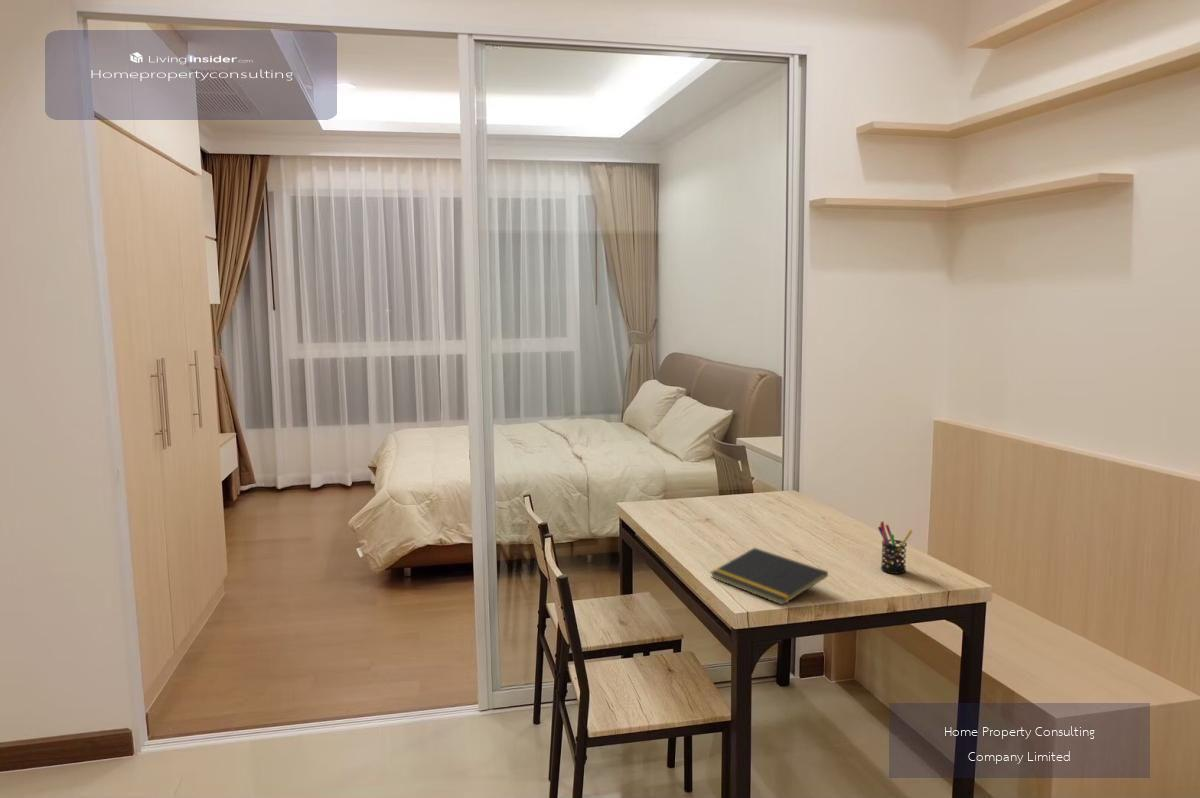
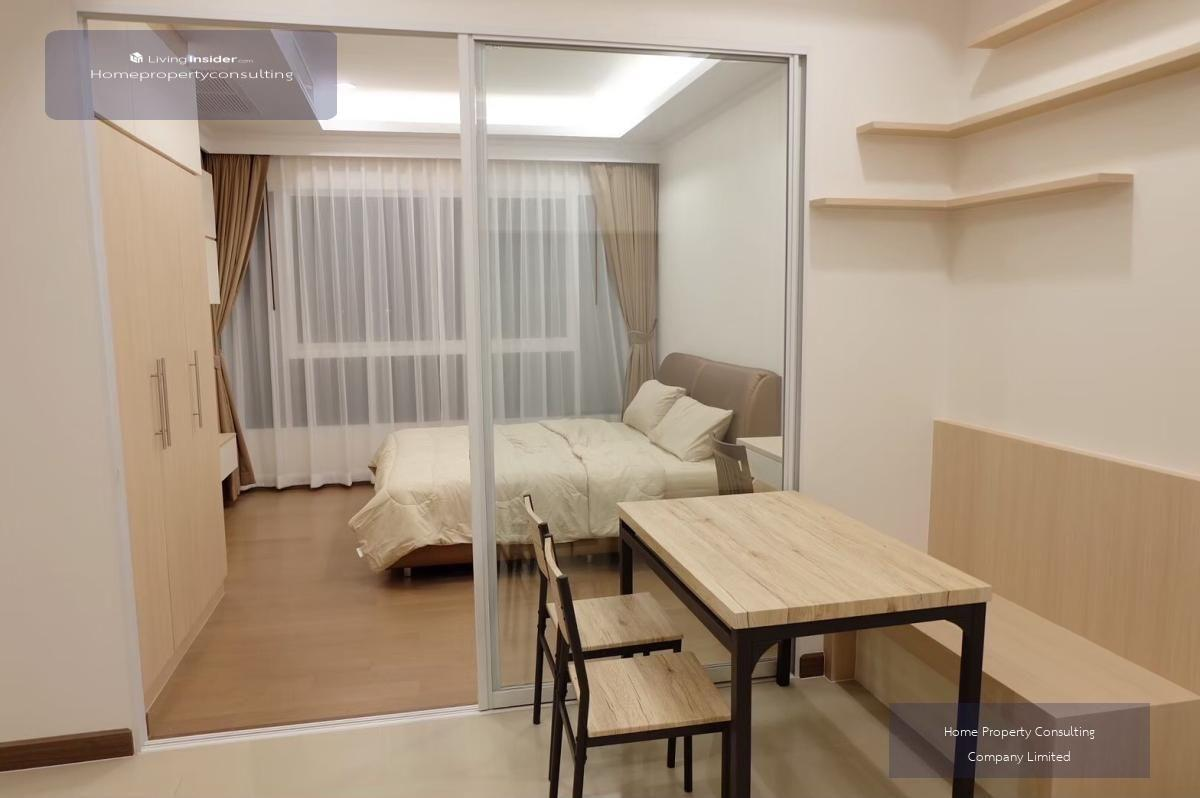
- pen holder [877,521,914,575]
- notepad [709,547,829,606]
